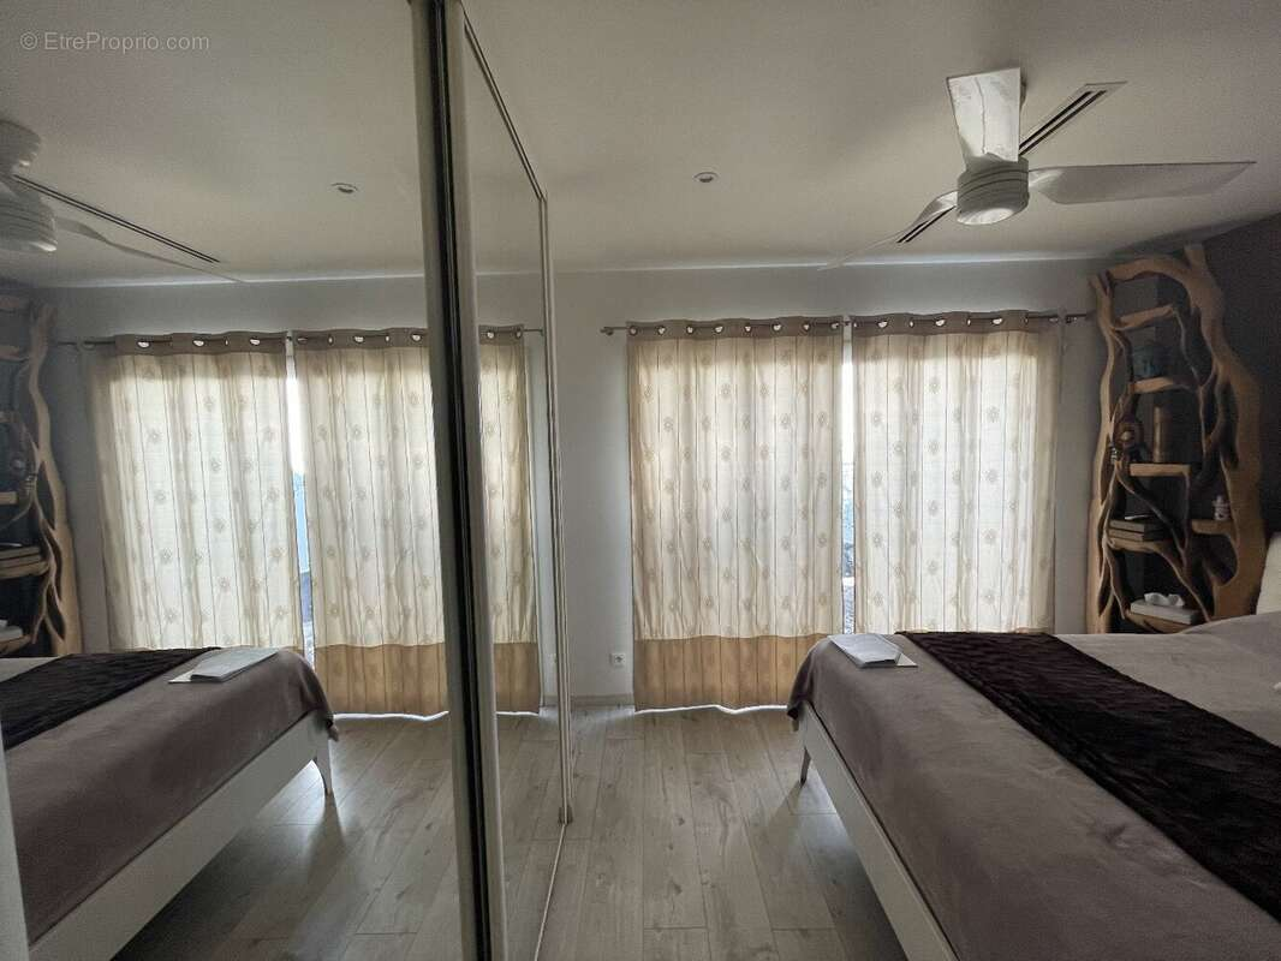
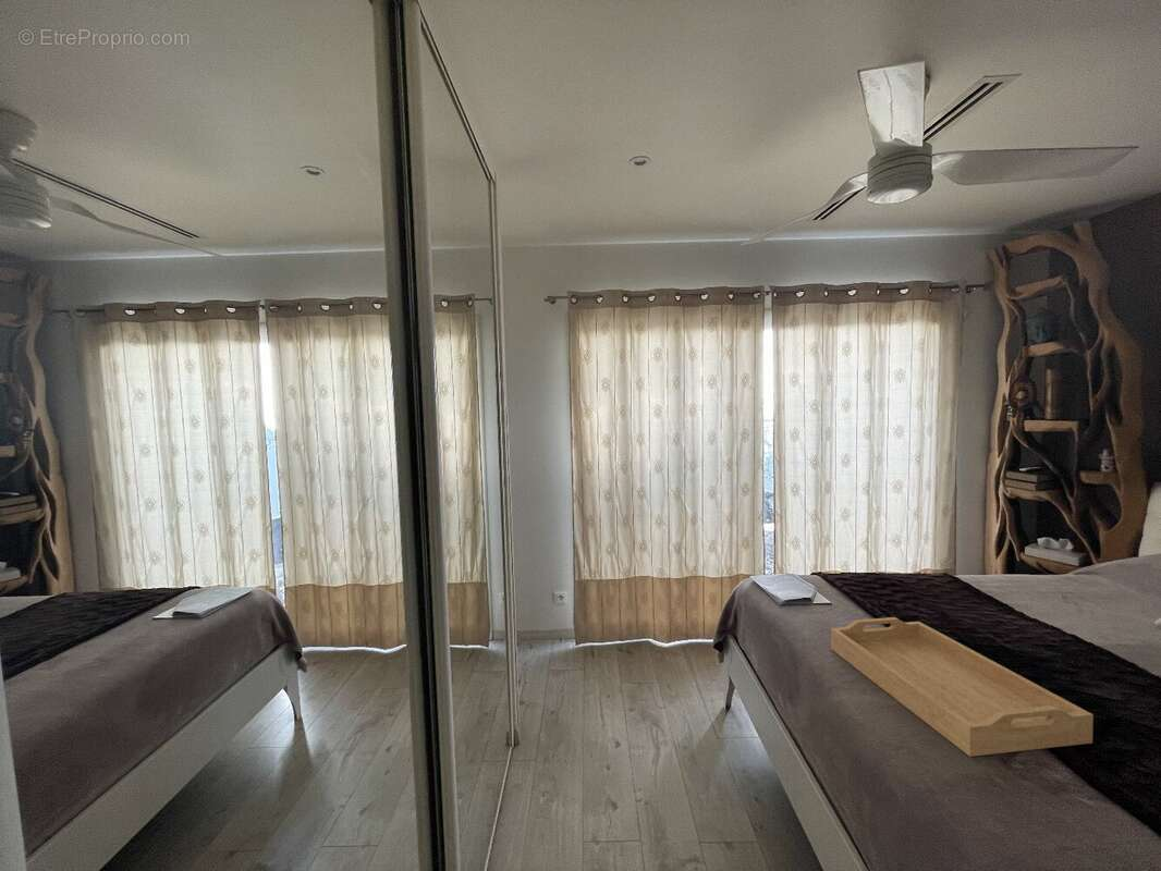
+ serving tray [830,616,1095,758]
